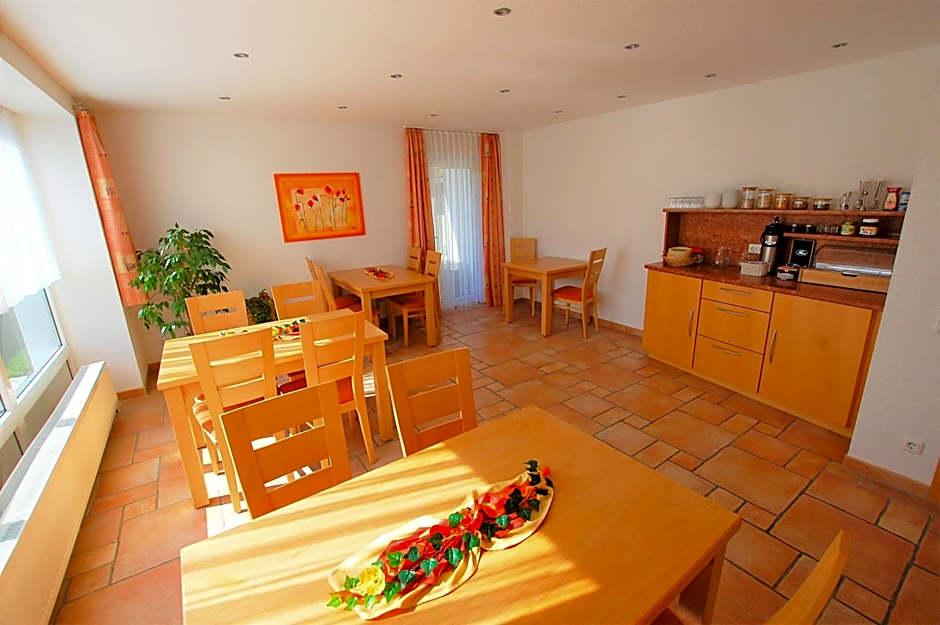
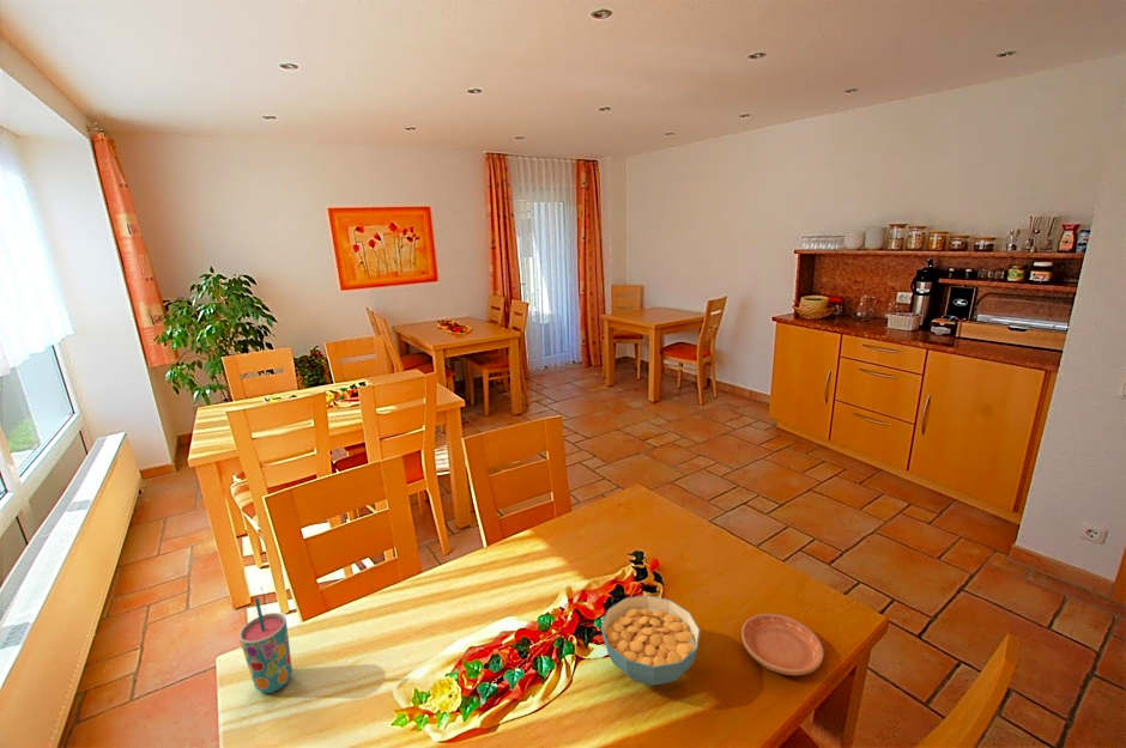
+ saucer [740,613,824,676]
+ cereal bowl [600,594,701,687]
+ cup [238,596,293,694]
